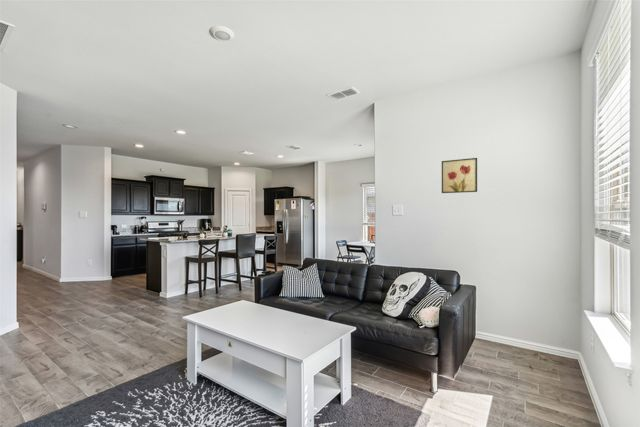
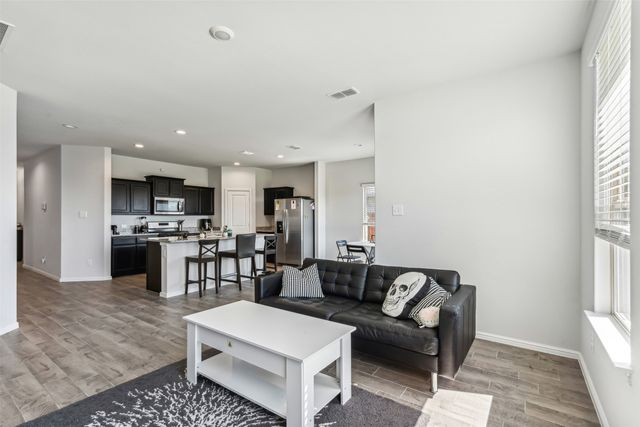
- wall art [441,157,478,194]
